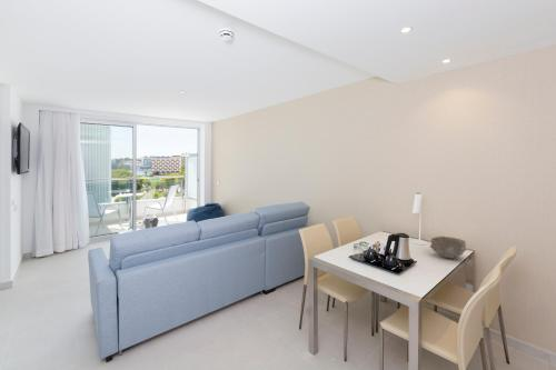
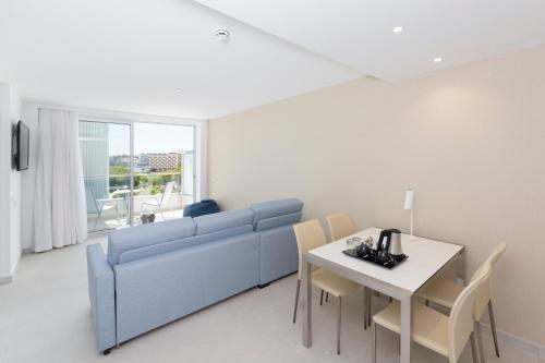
- bowl [429,236,467,260]
